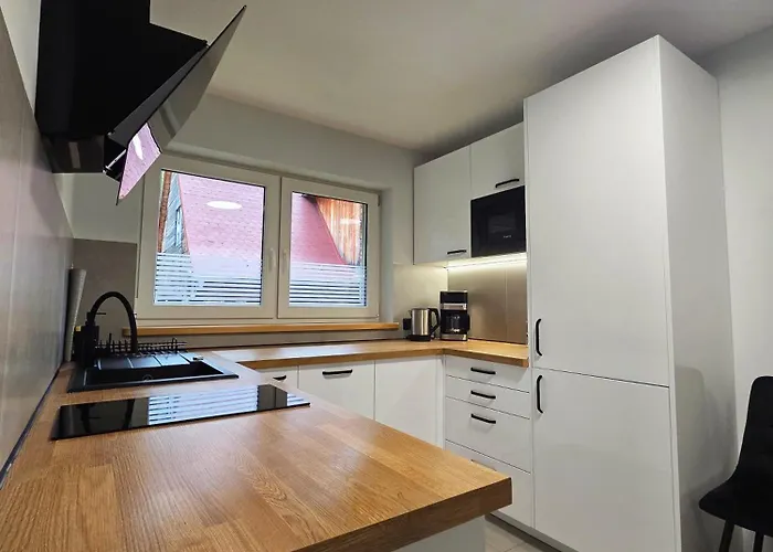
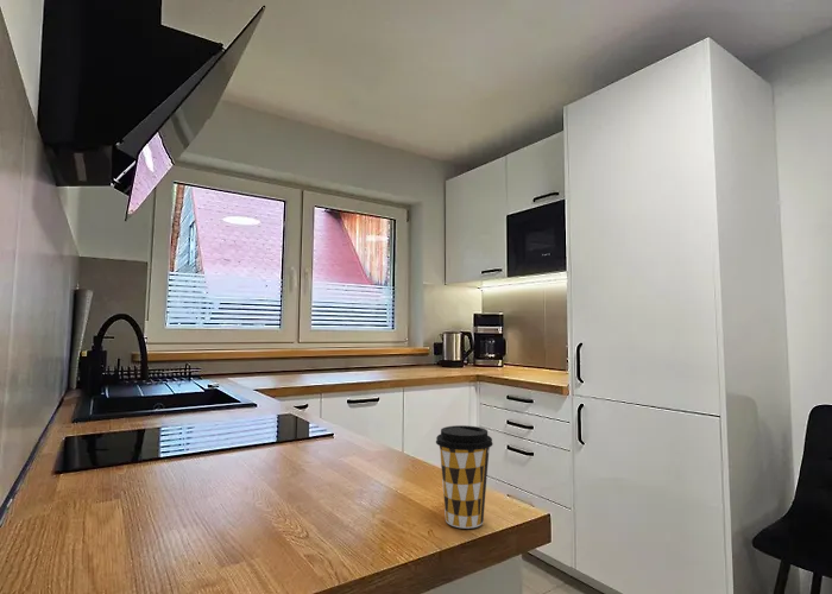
+ coffee cup [435,424,494,530]
